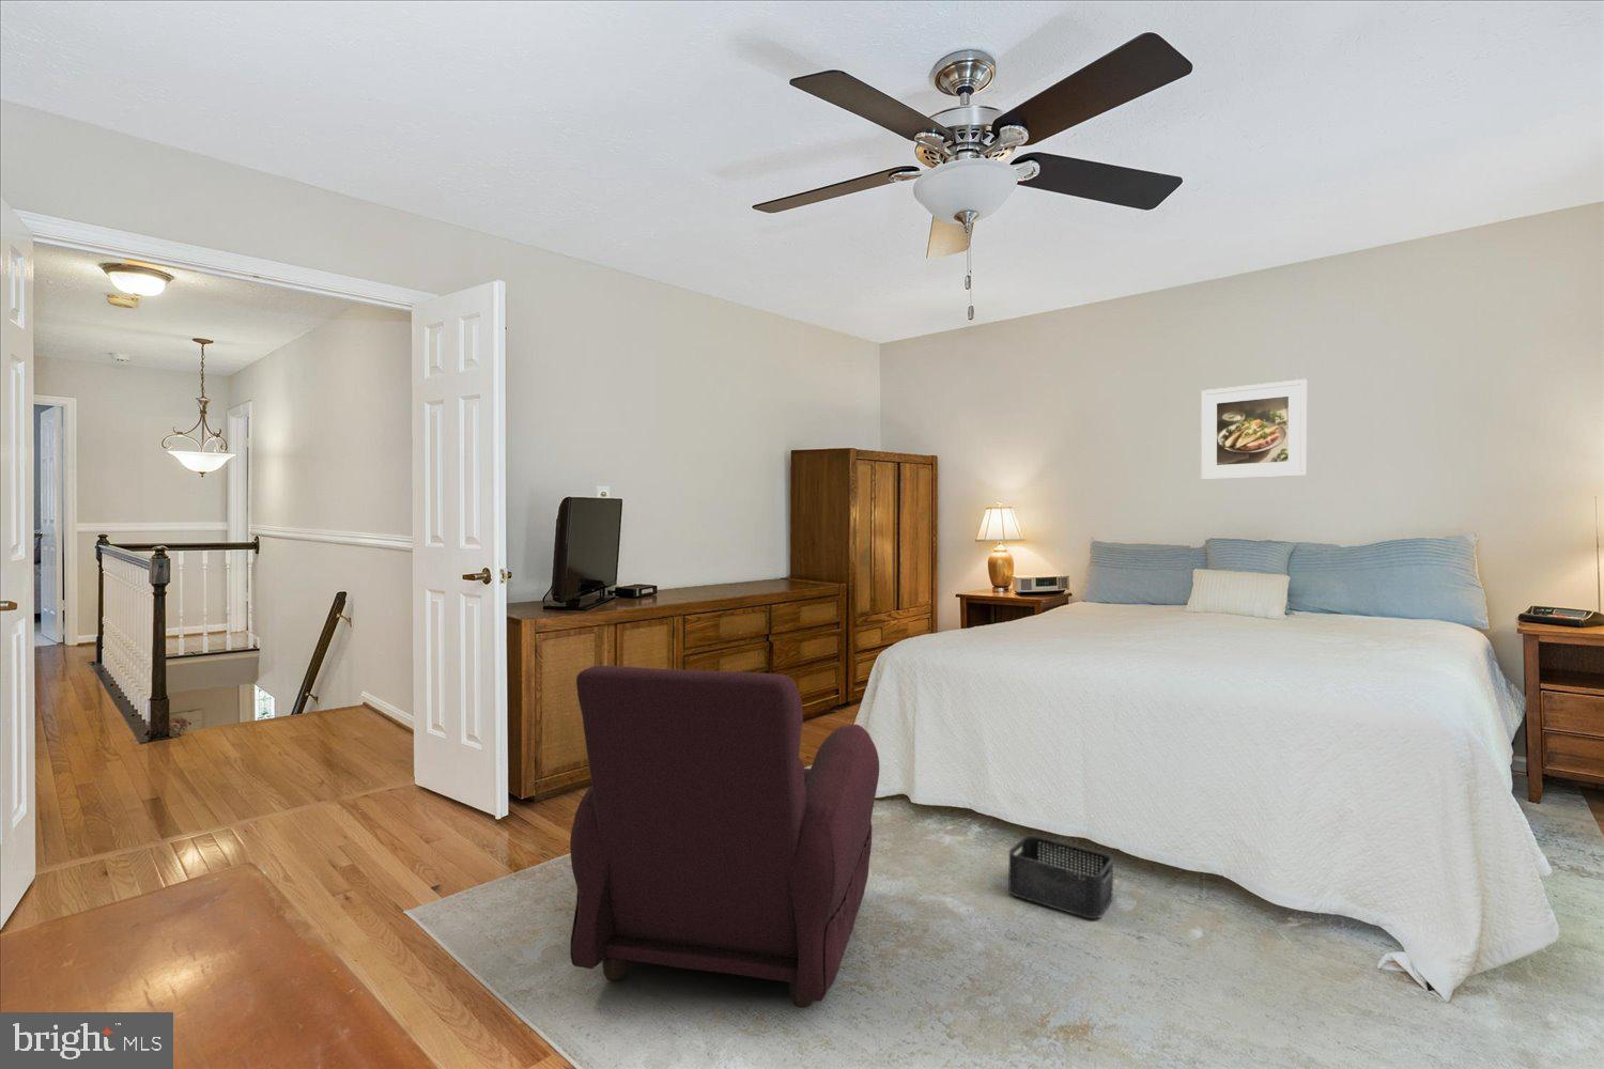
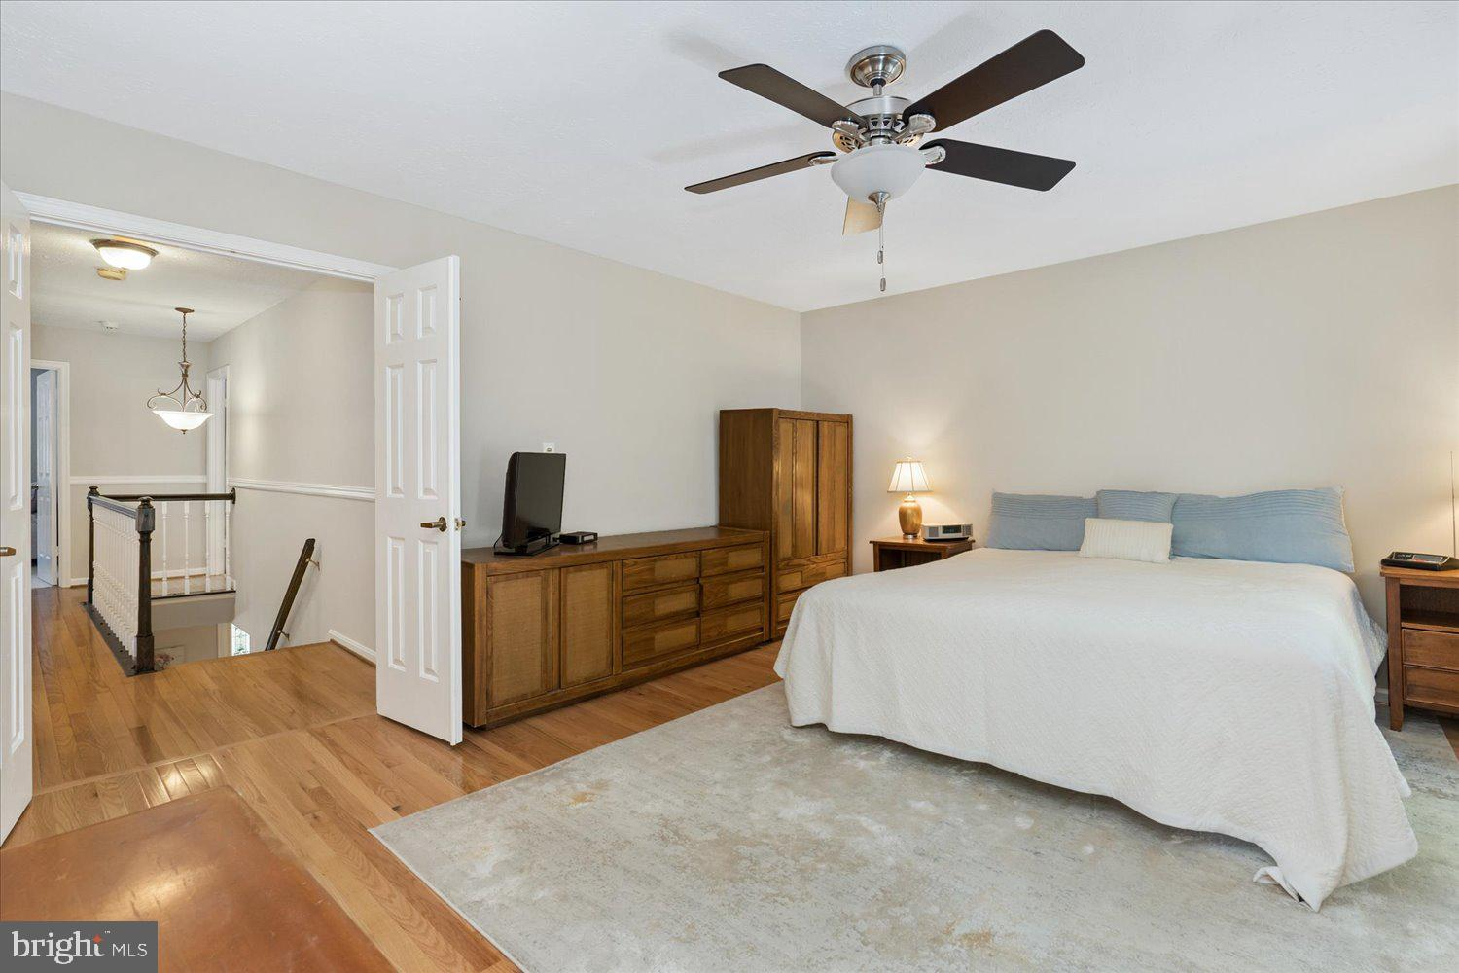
- storage bin [1007,835,1115,920]
- armchair [569,665,880,1009]
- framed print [1199,378,1308,481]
